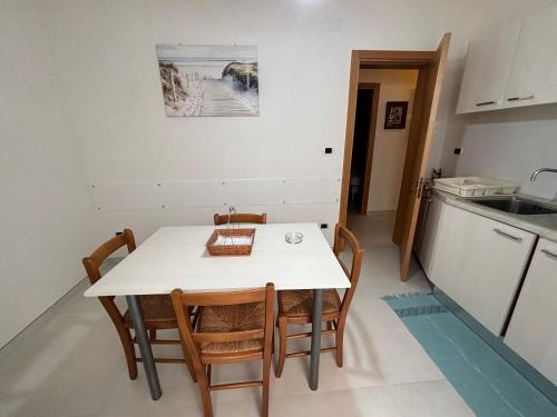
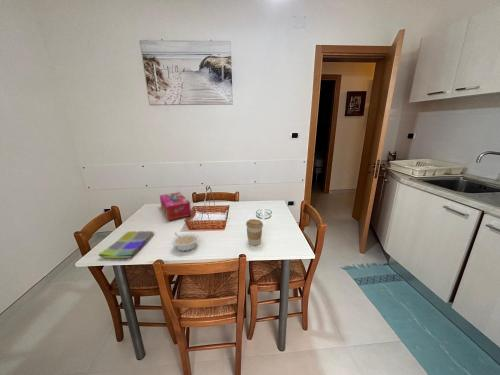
+ legume [171,232,200,252]
+ coffee cup [245,218,264,246]
+ tissue box [159,191,192,221]
+ dish towel [98,230,155,259]
